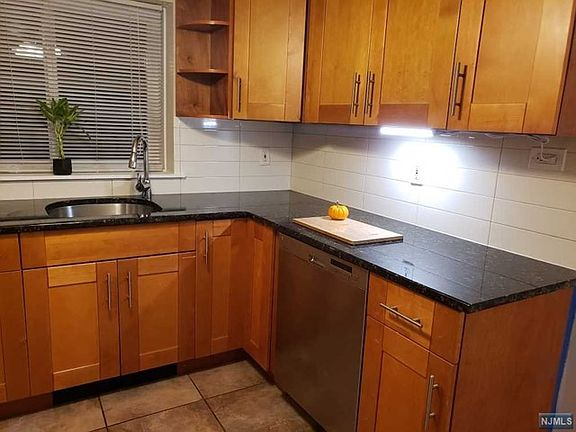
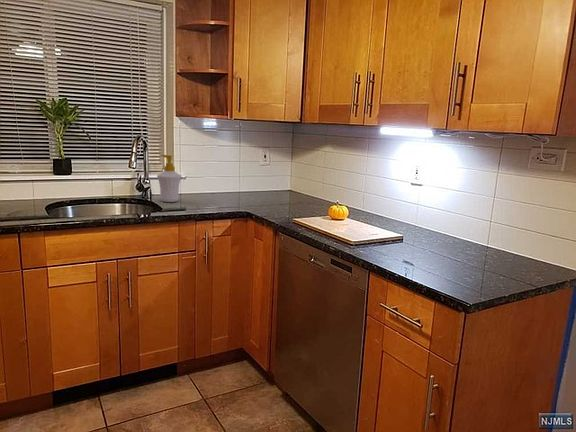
+ soap bottle [156,154,183,203]
